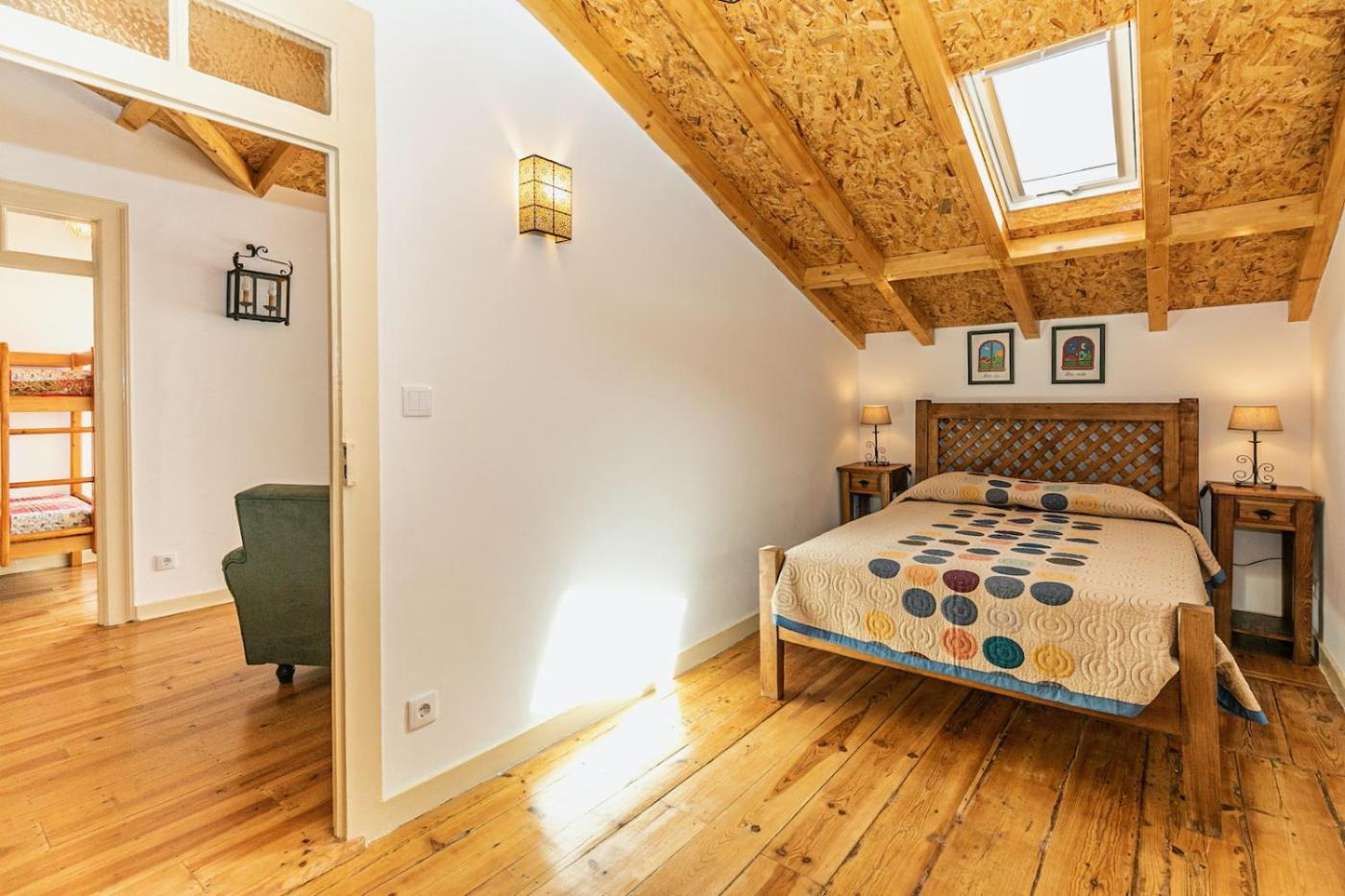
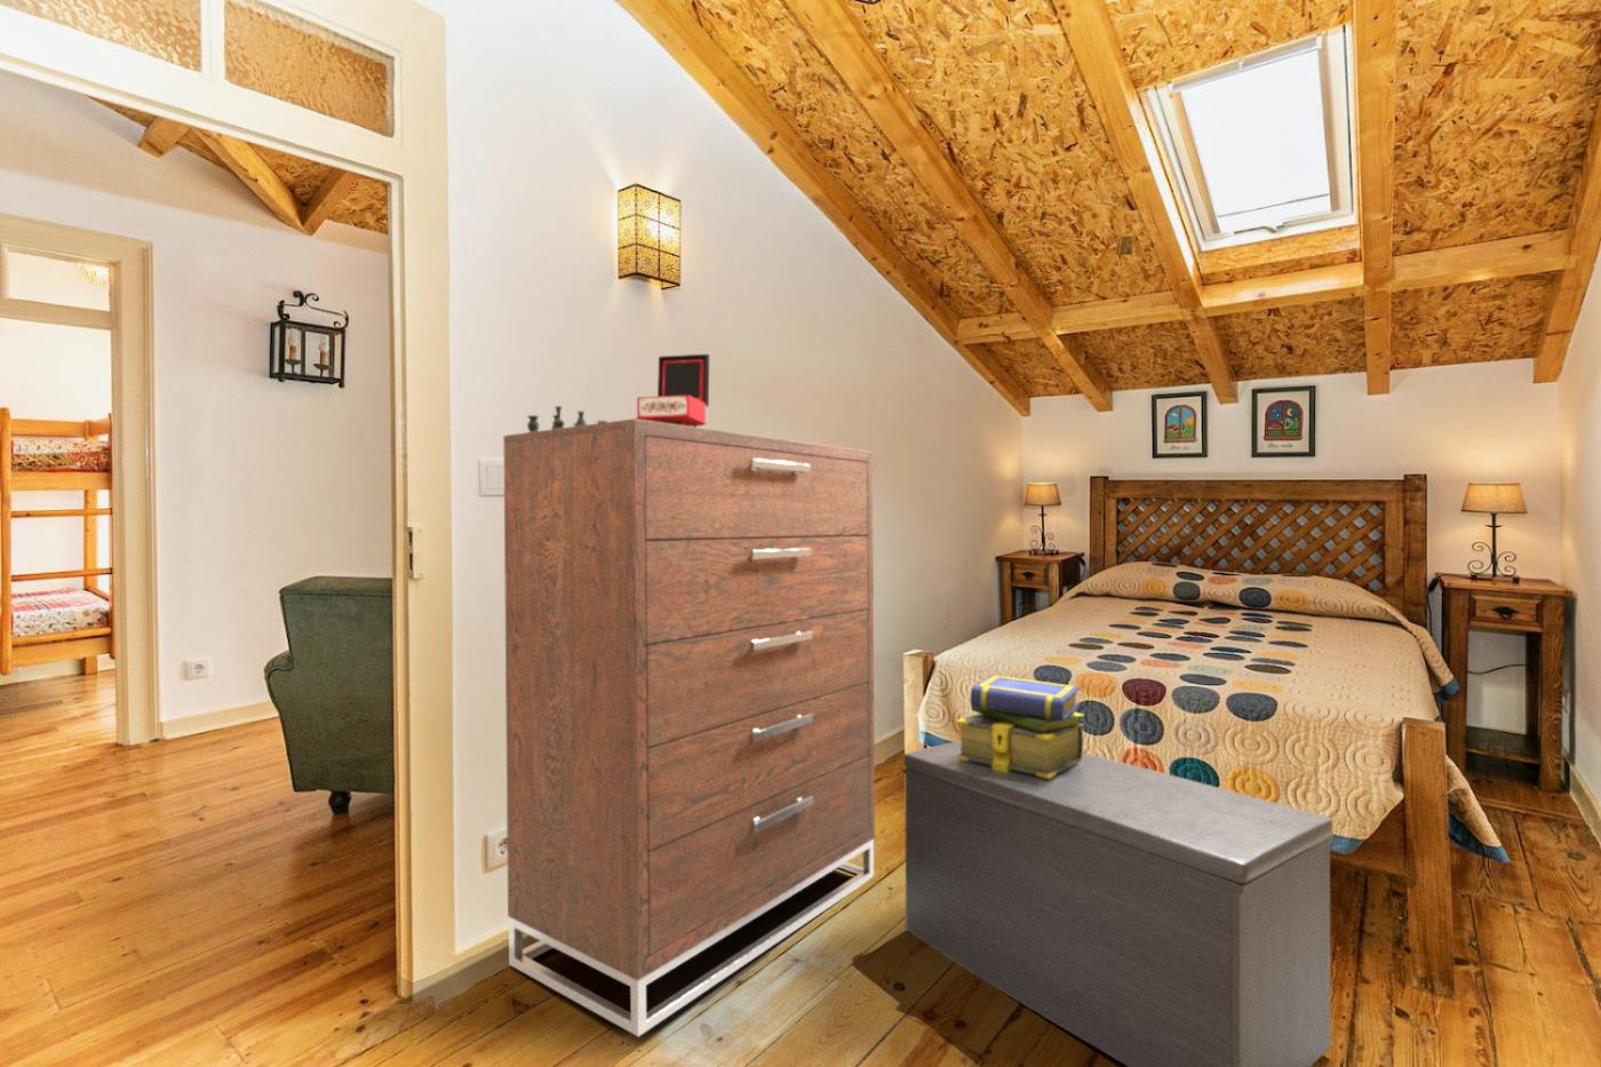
+ stack of books [955,674,1086,779]
+ bench [902,738,1334,1067]
+ vase [526,405,608,432]
+ dresser [502,418,876,1037]
+ jewelry box [633,354,711,428]
